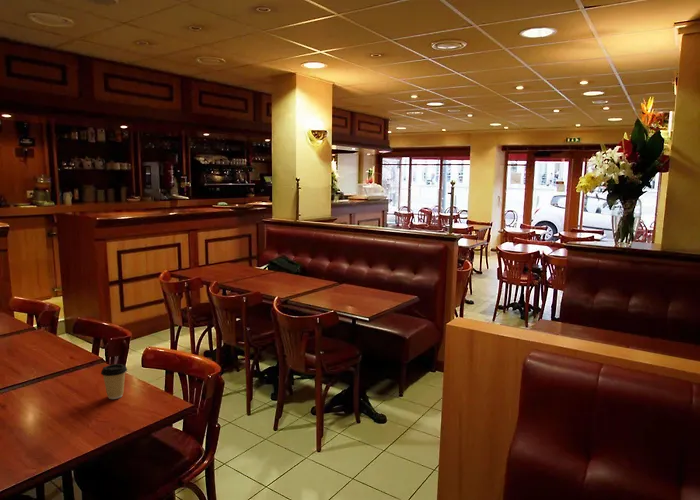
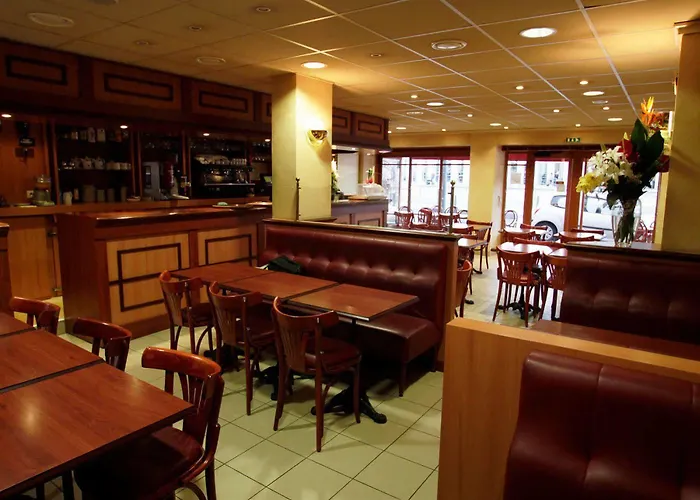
- coffee cup [100,363,128,400]
